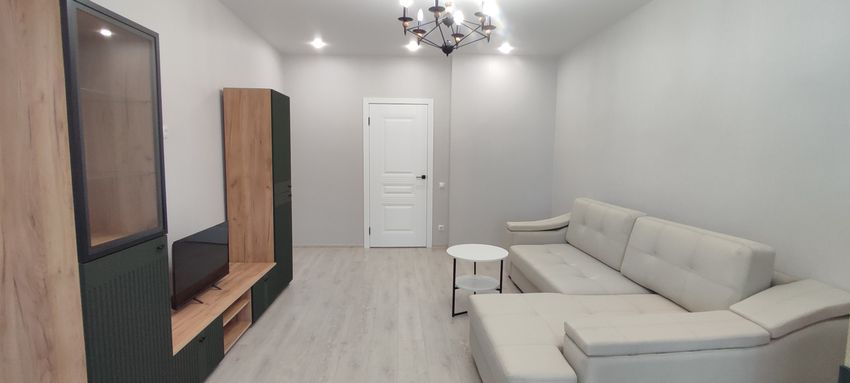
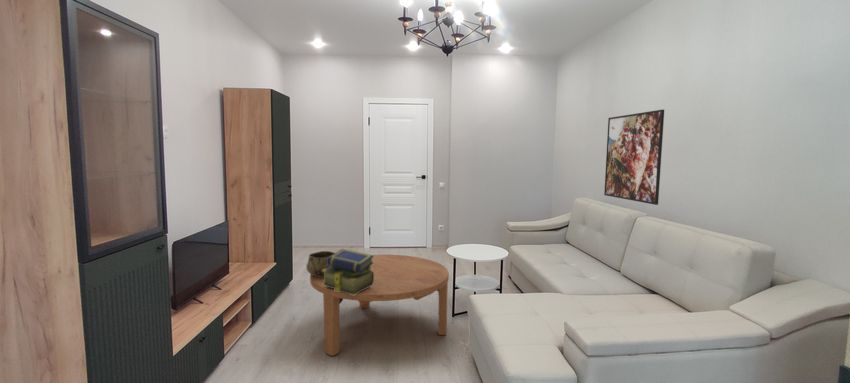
+ coffee table [309,254,450,357]
+ stack of books [322,248,374,296]
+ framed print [603,109,665,206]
+ decorative bowl [305,250,335,277]
